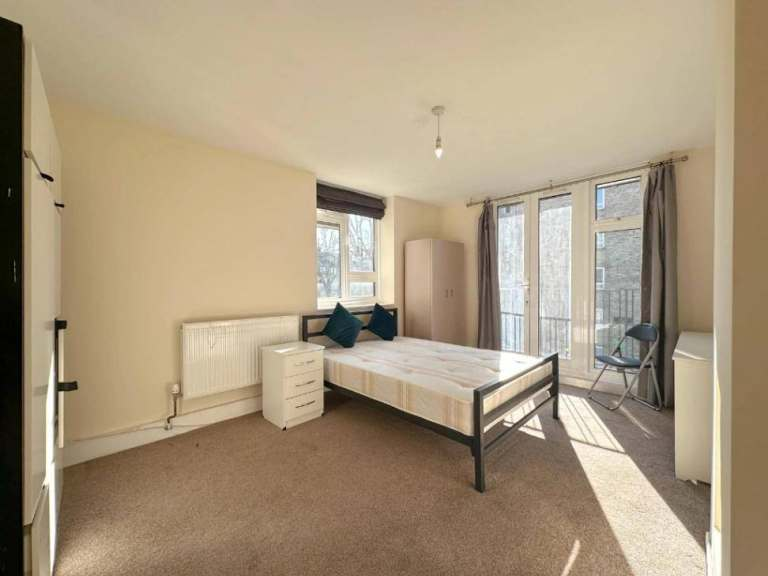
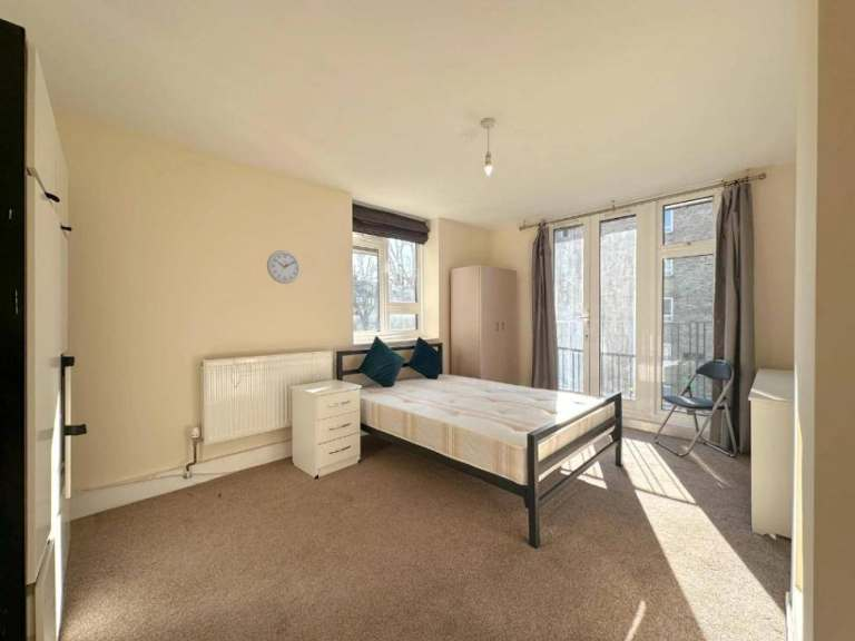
+ wall clock [266,249,302,285]
